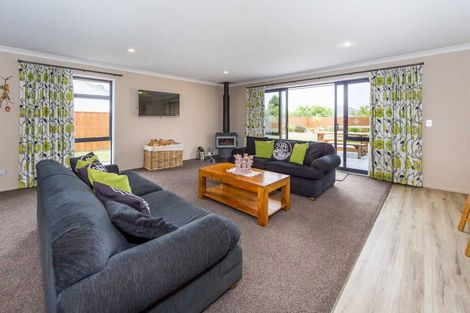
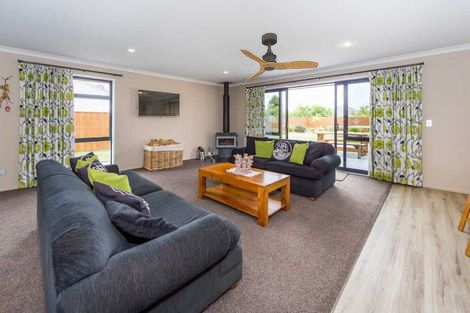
+ ceiling fan [239,32,319,82]
